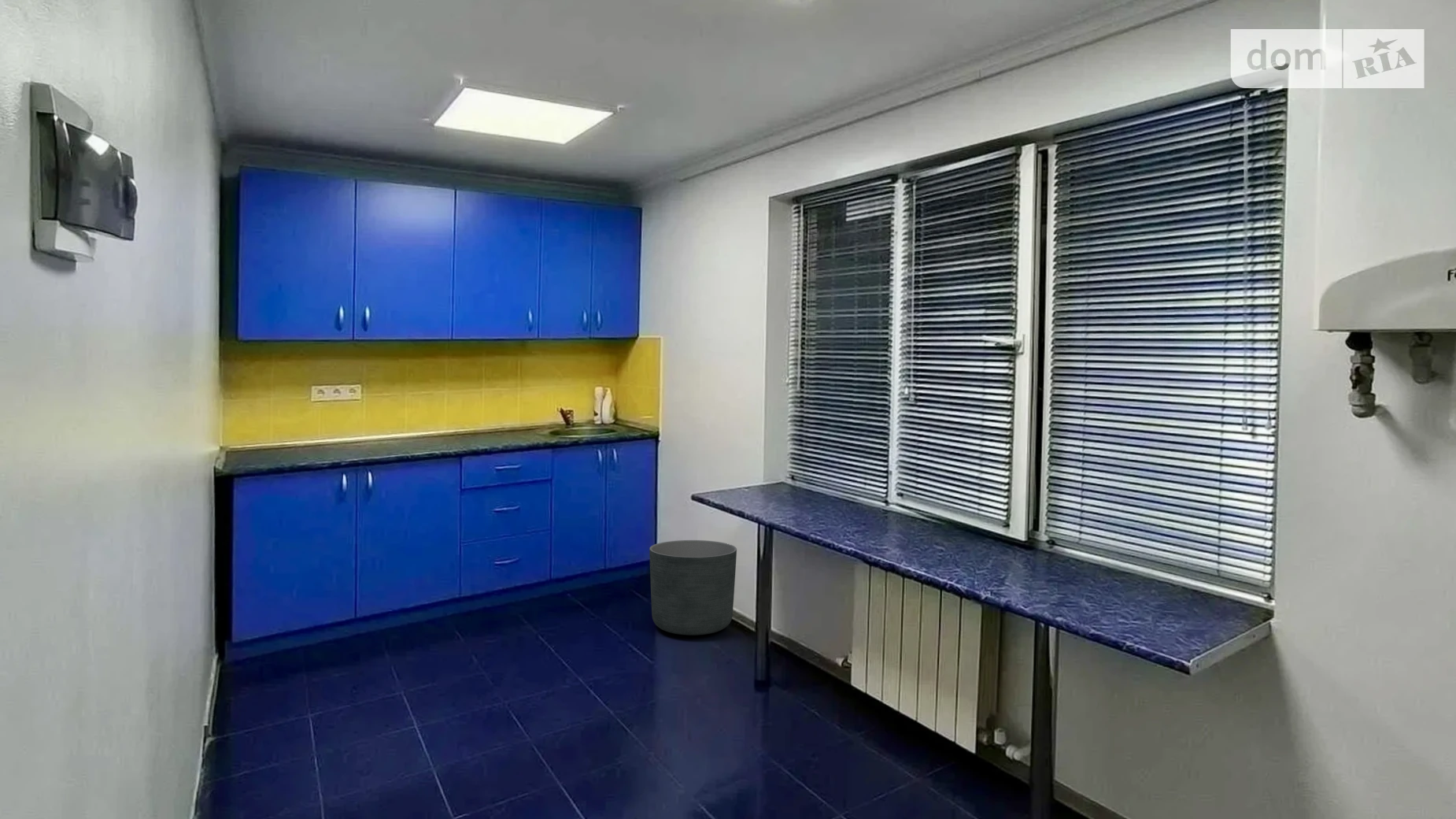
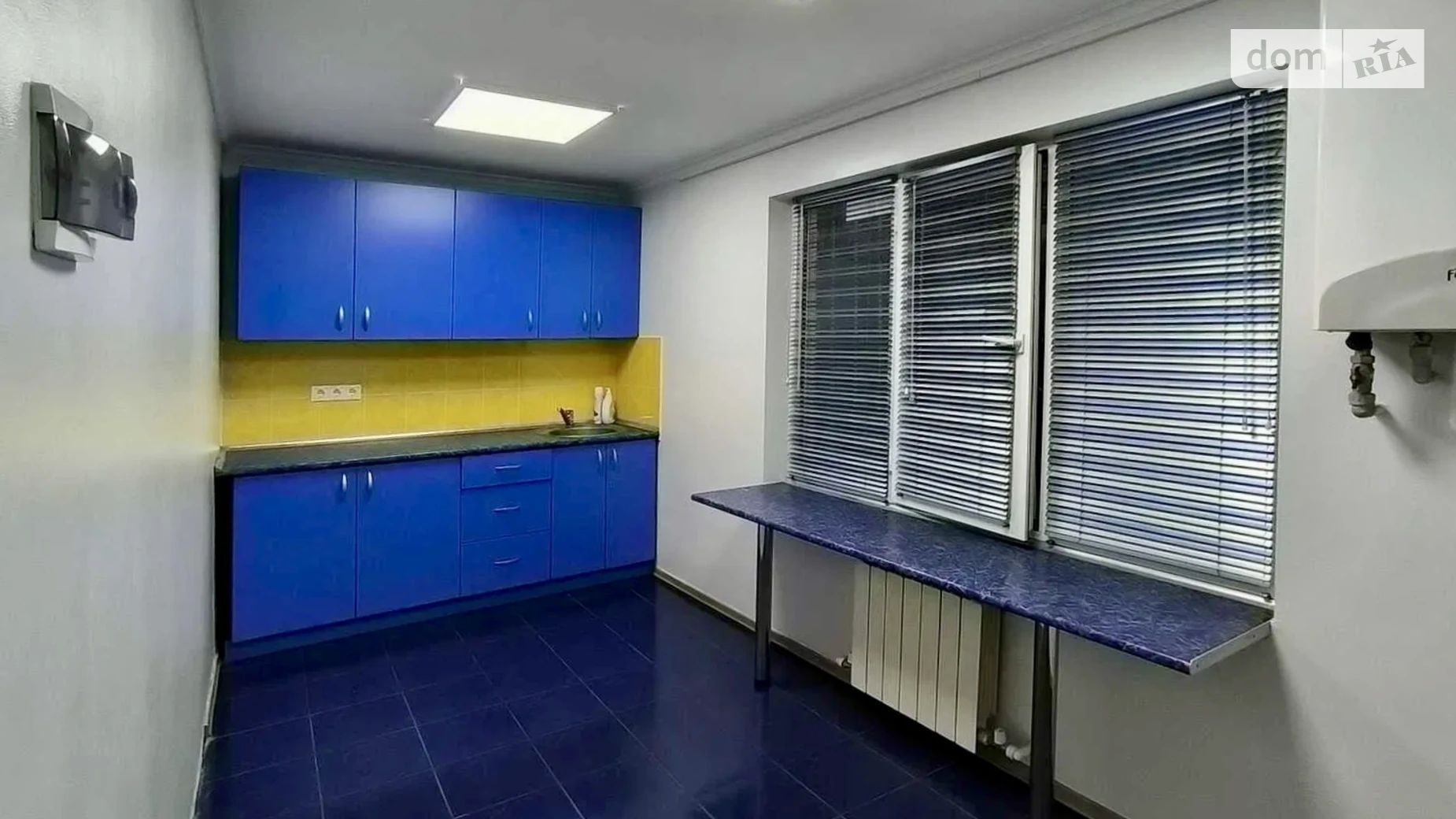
- planter [649,539,737,636]
